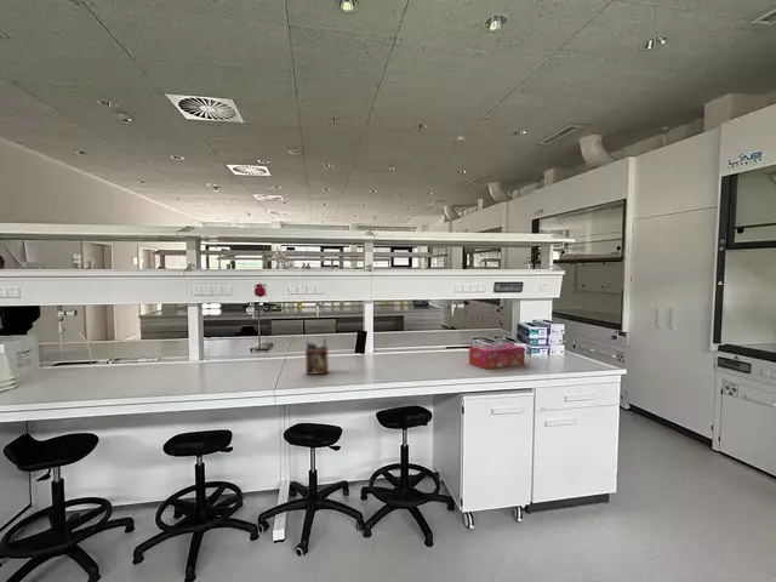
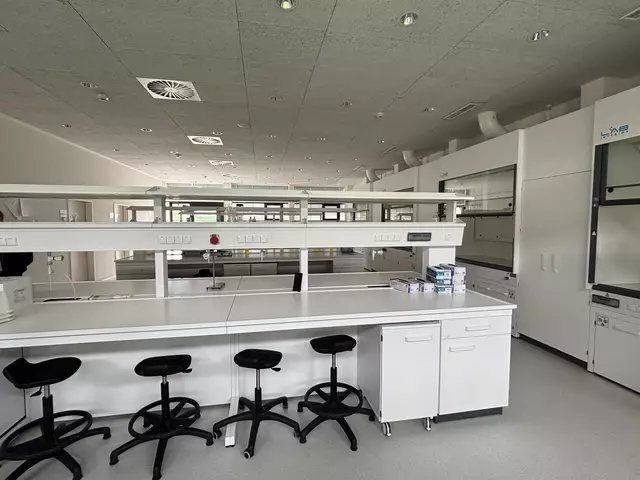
- desk organizer [304,337,330,376]
- tissue box [468,342,526,370]
